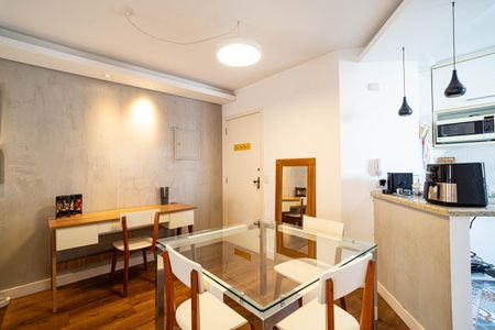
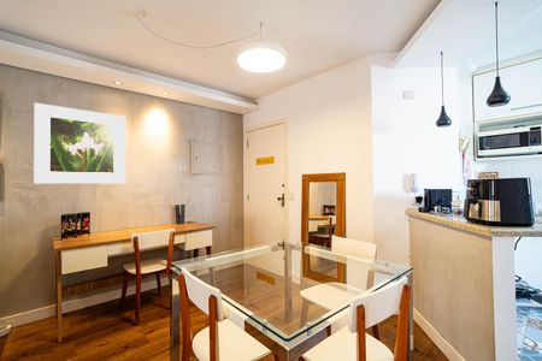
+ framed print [33,101,126,184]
